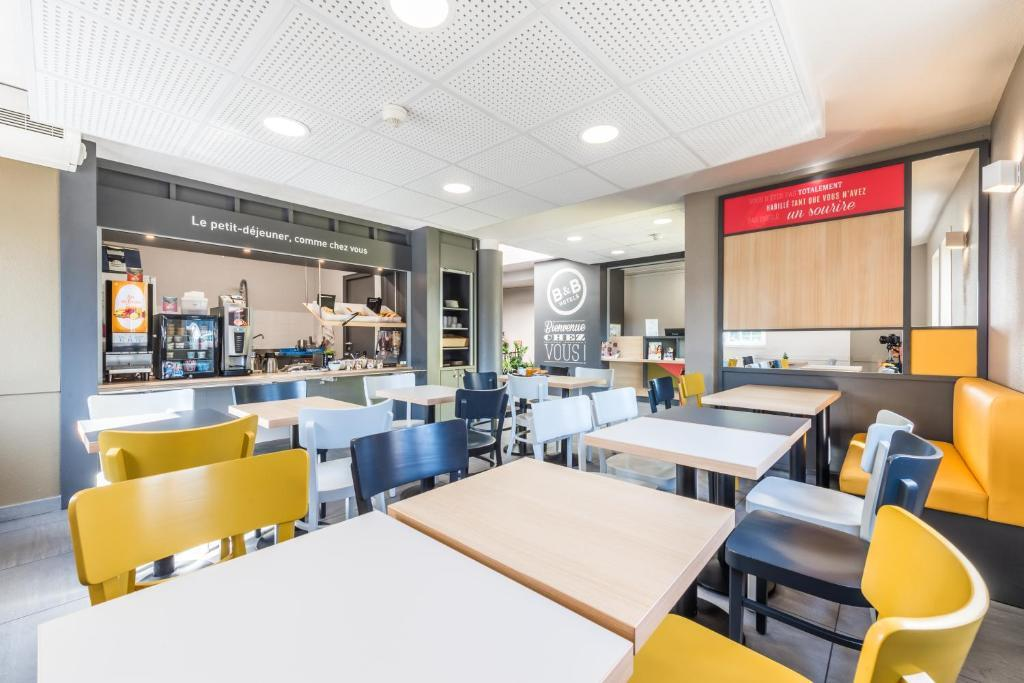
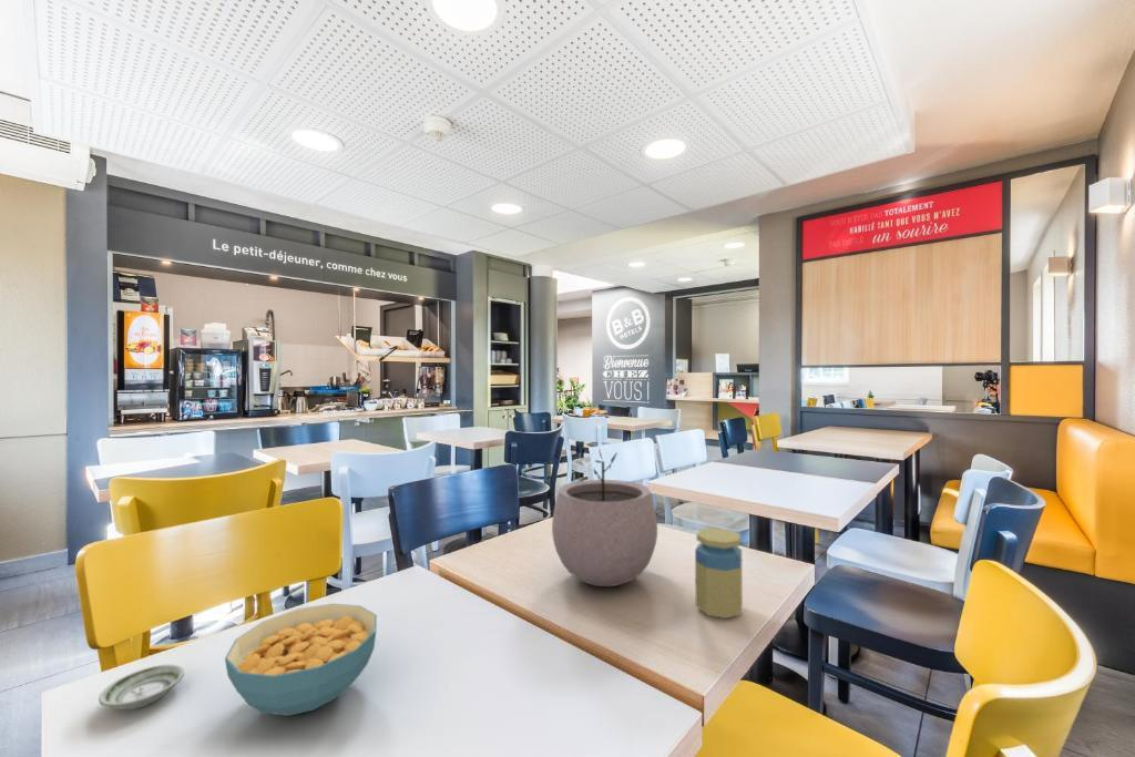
+ jar [694,526,744,620]
+ plant pot [551,448,658,587]
+ cereal bowl [224,603,378,716]
+ saucer [98,664,185,710]
